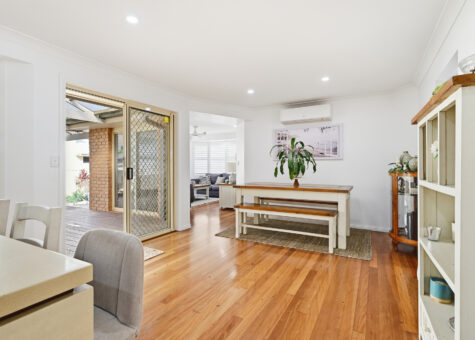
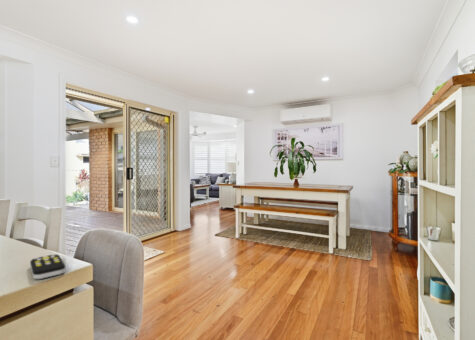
+ remote control [29,253,67,280]
